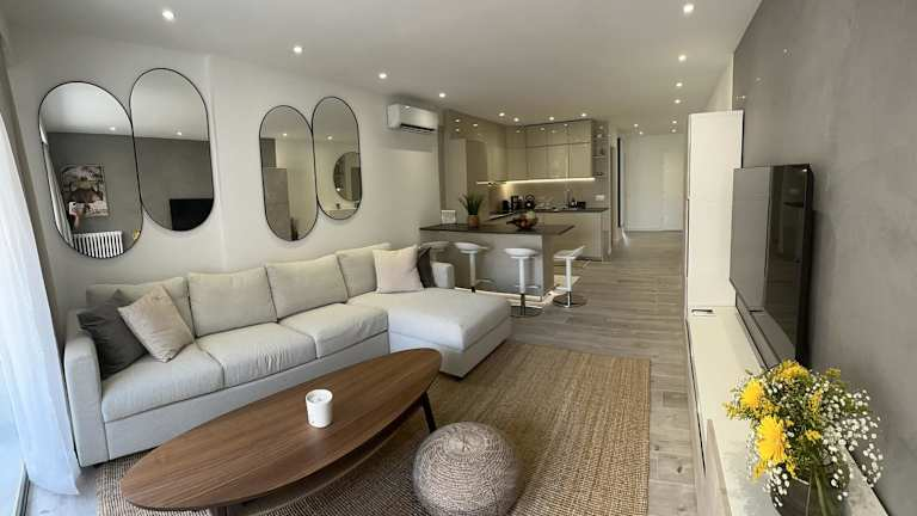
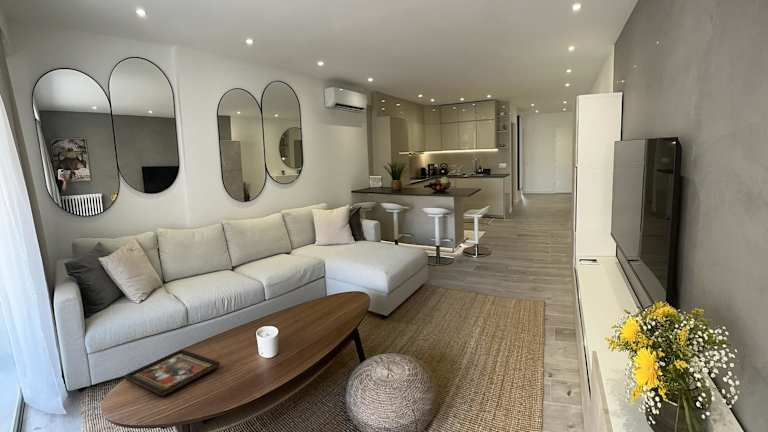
+ decorative tray [123,349,221,397]
